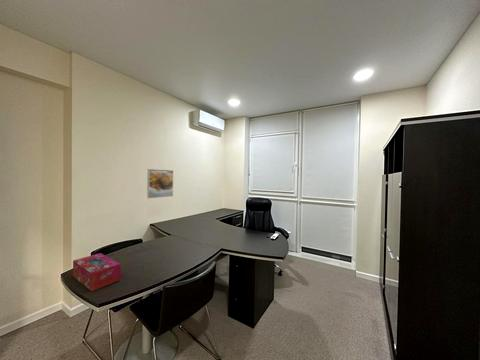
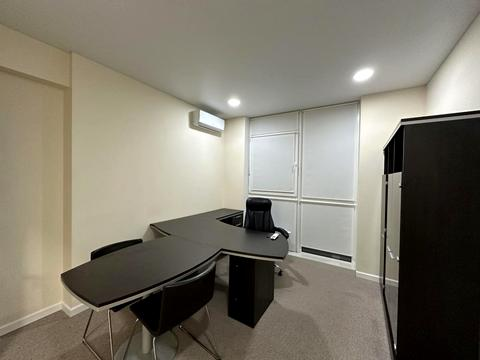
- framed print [146,168,174,199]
- tissue box [72,252,122,292]
